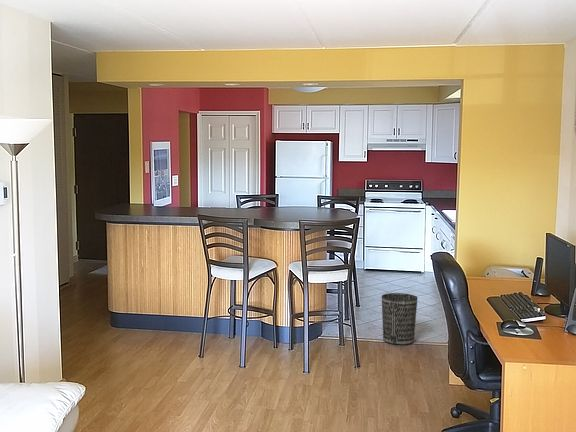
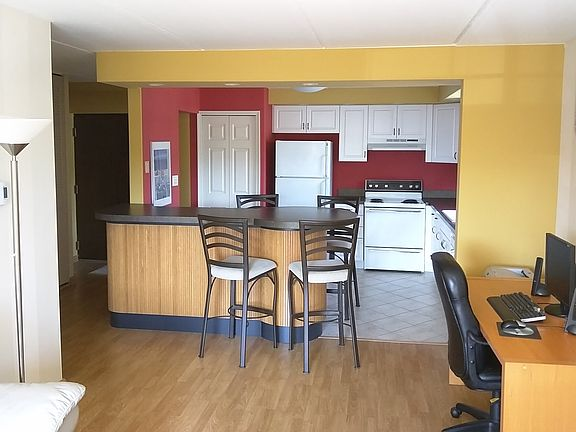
- wastebasket [381,292,418,346]
